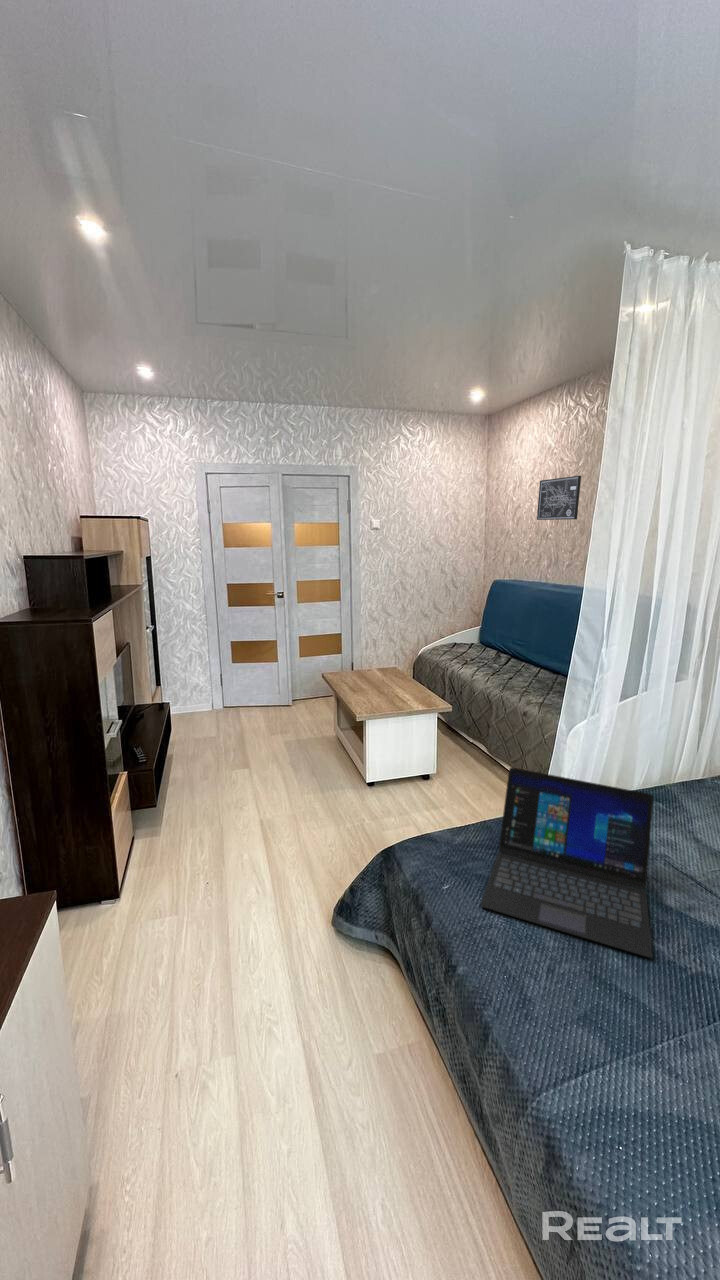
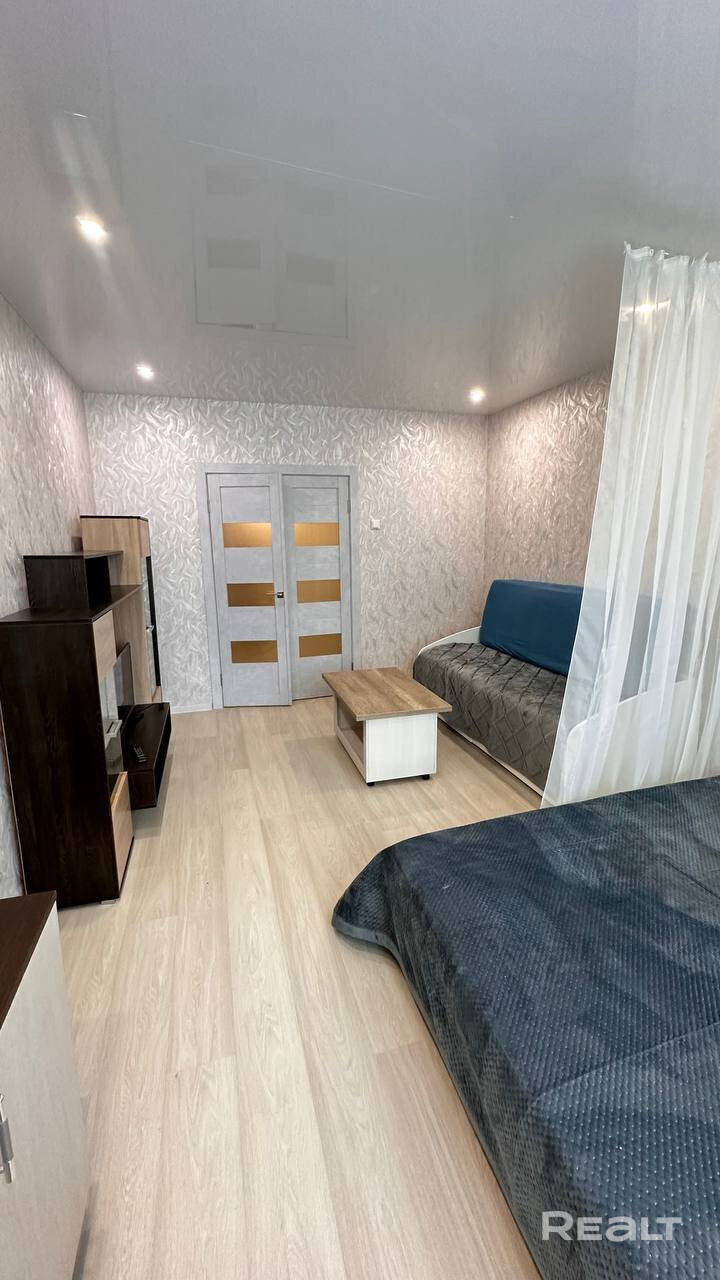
- laptop [479,766,654,959]
- wall art [536,475,582,521]
